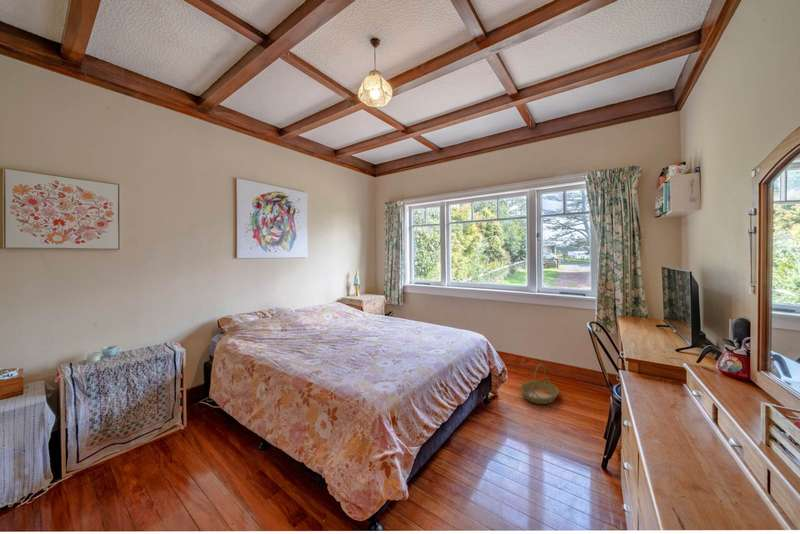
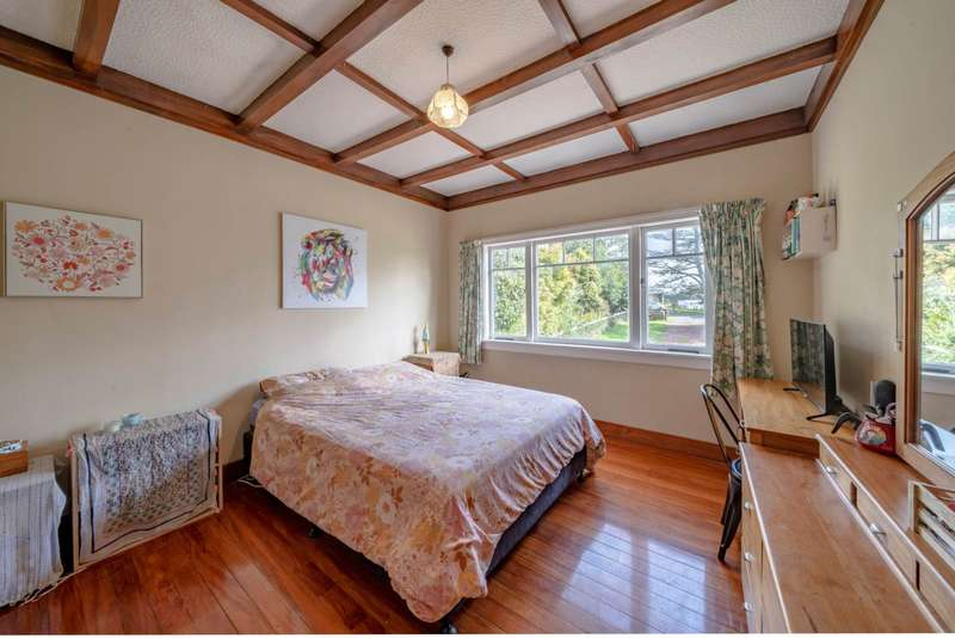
- basket [520,362,560,405]
